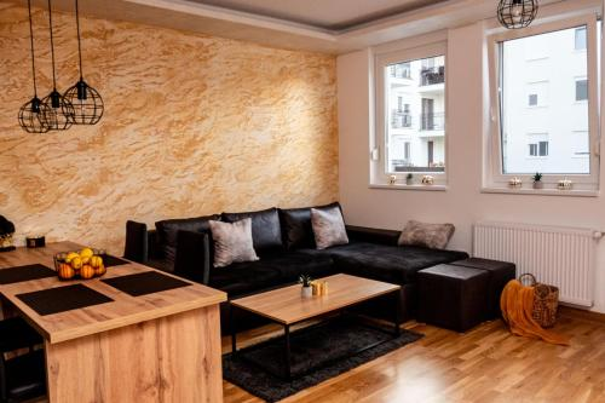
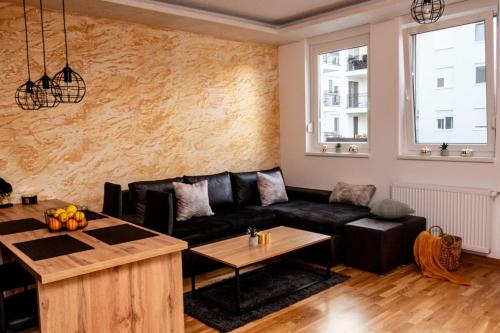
+ decorative pillow [367,198,417,220]
